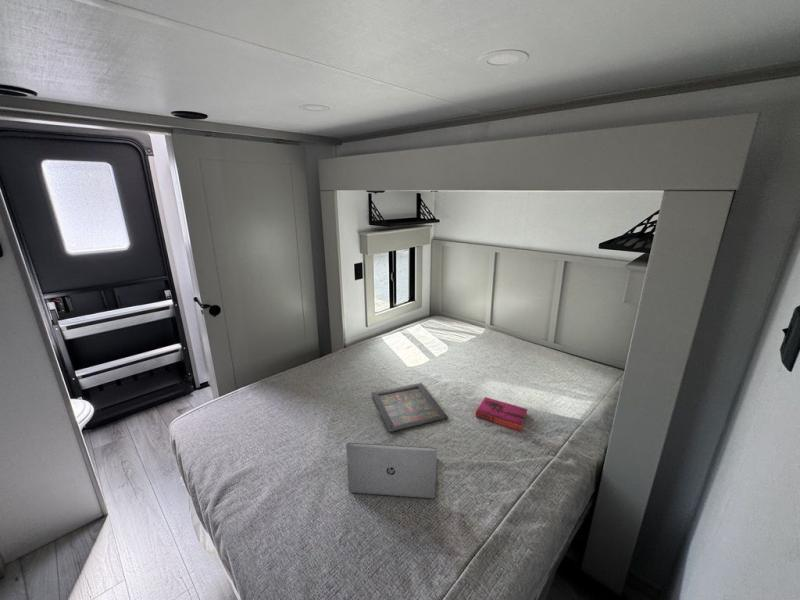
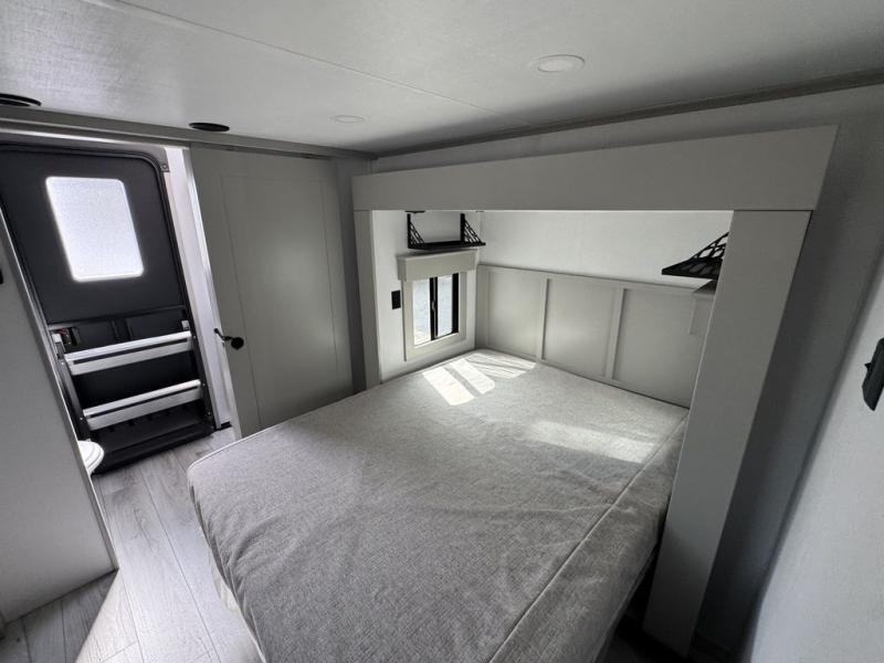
- laptop [345,442,438,500]
- hardback book [474,396,529,432]
- icon panel [371,382,449,433]
